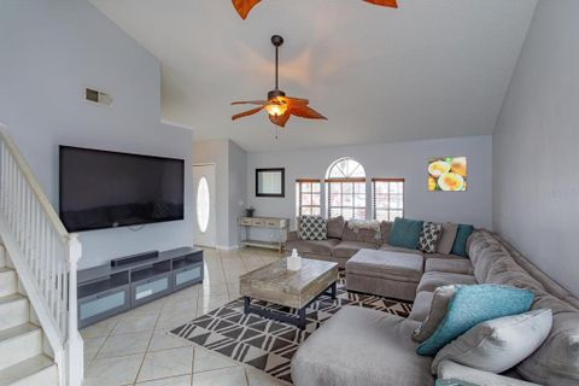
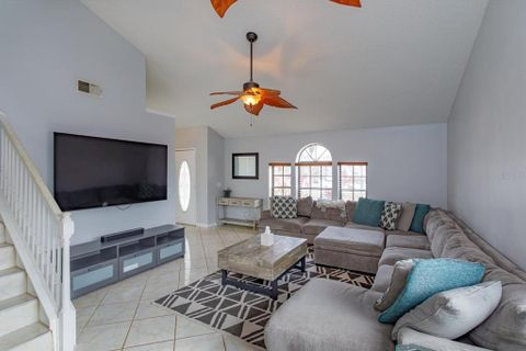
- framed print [427,154,468,192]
